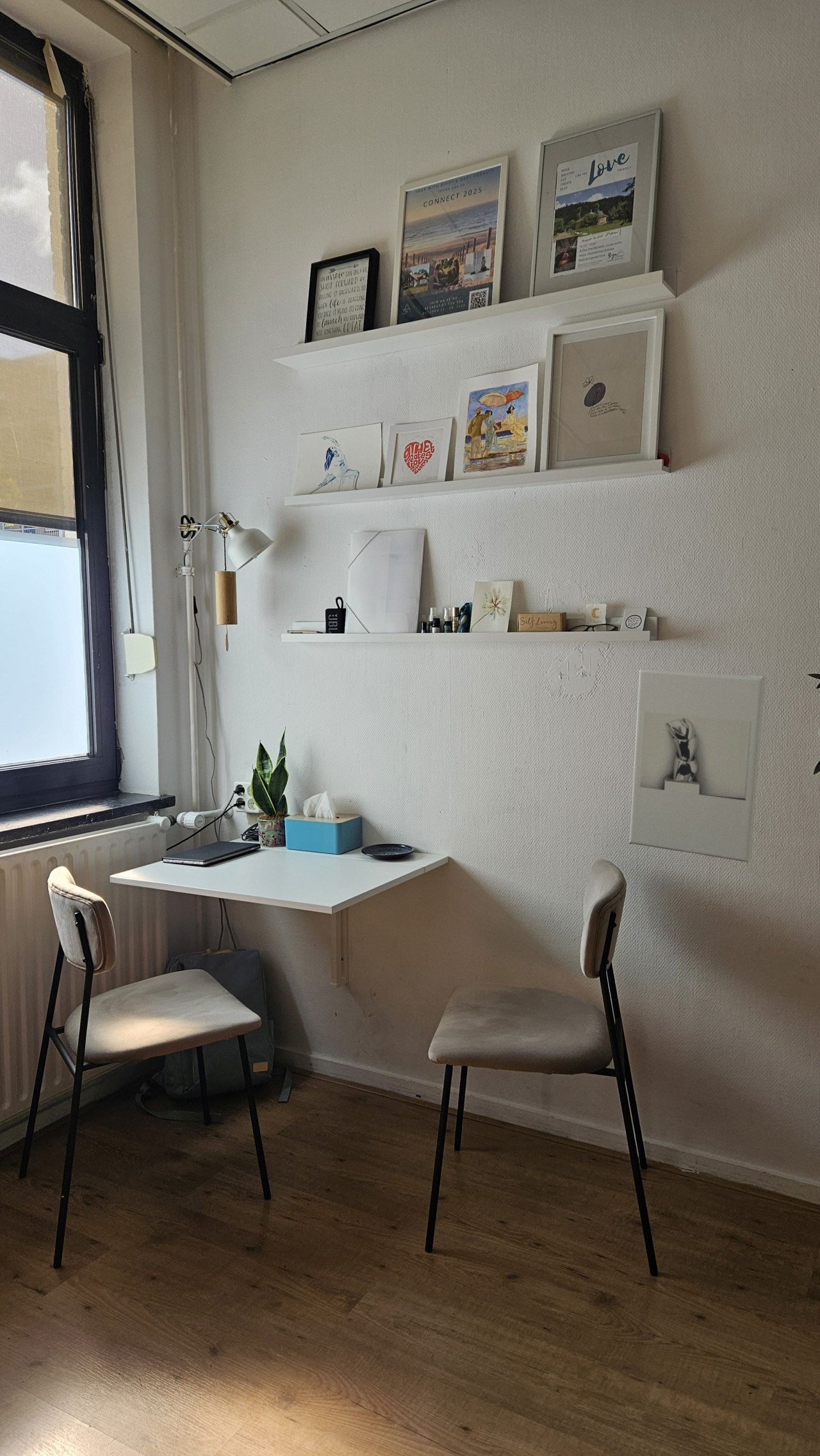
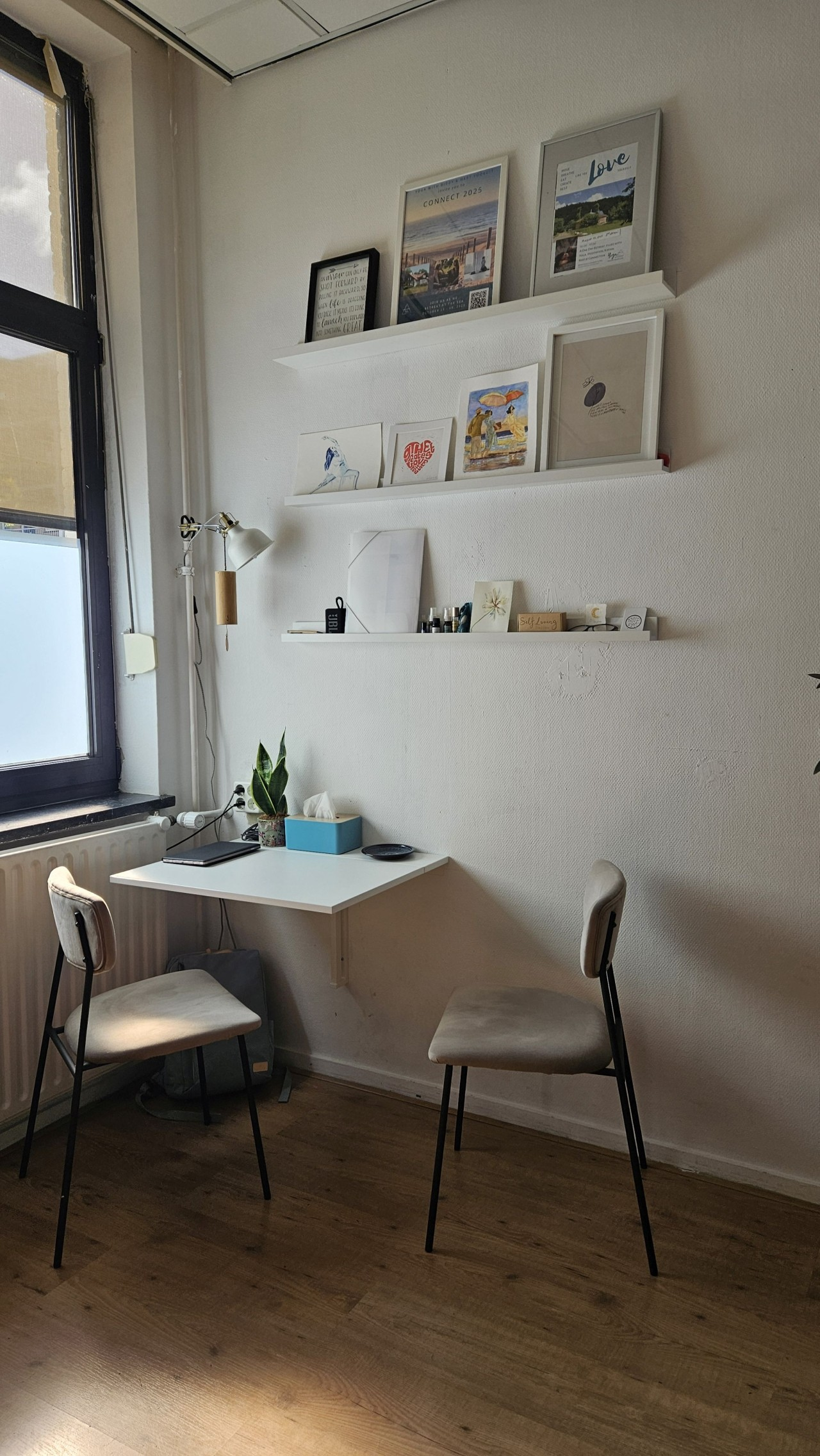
- wall sculpture [628,667,766,863]
